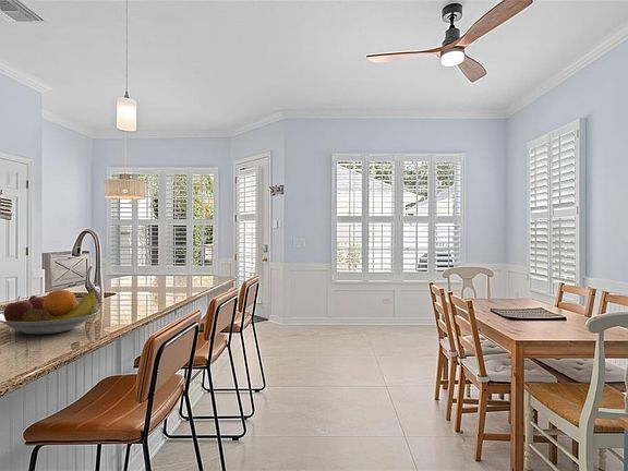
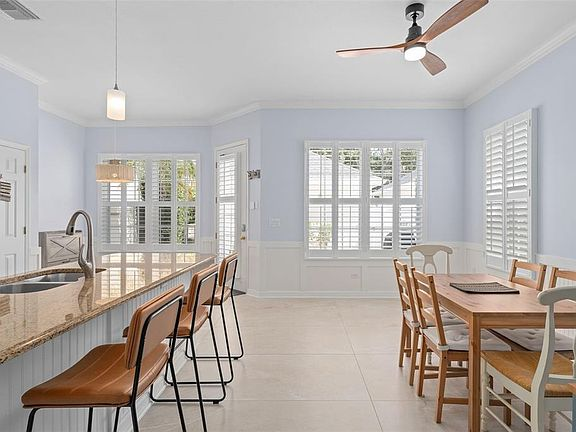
- fruit bowl [0,289,100,336]
